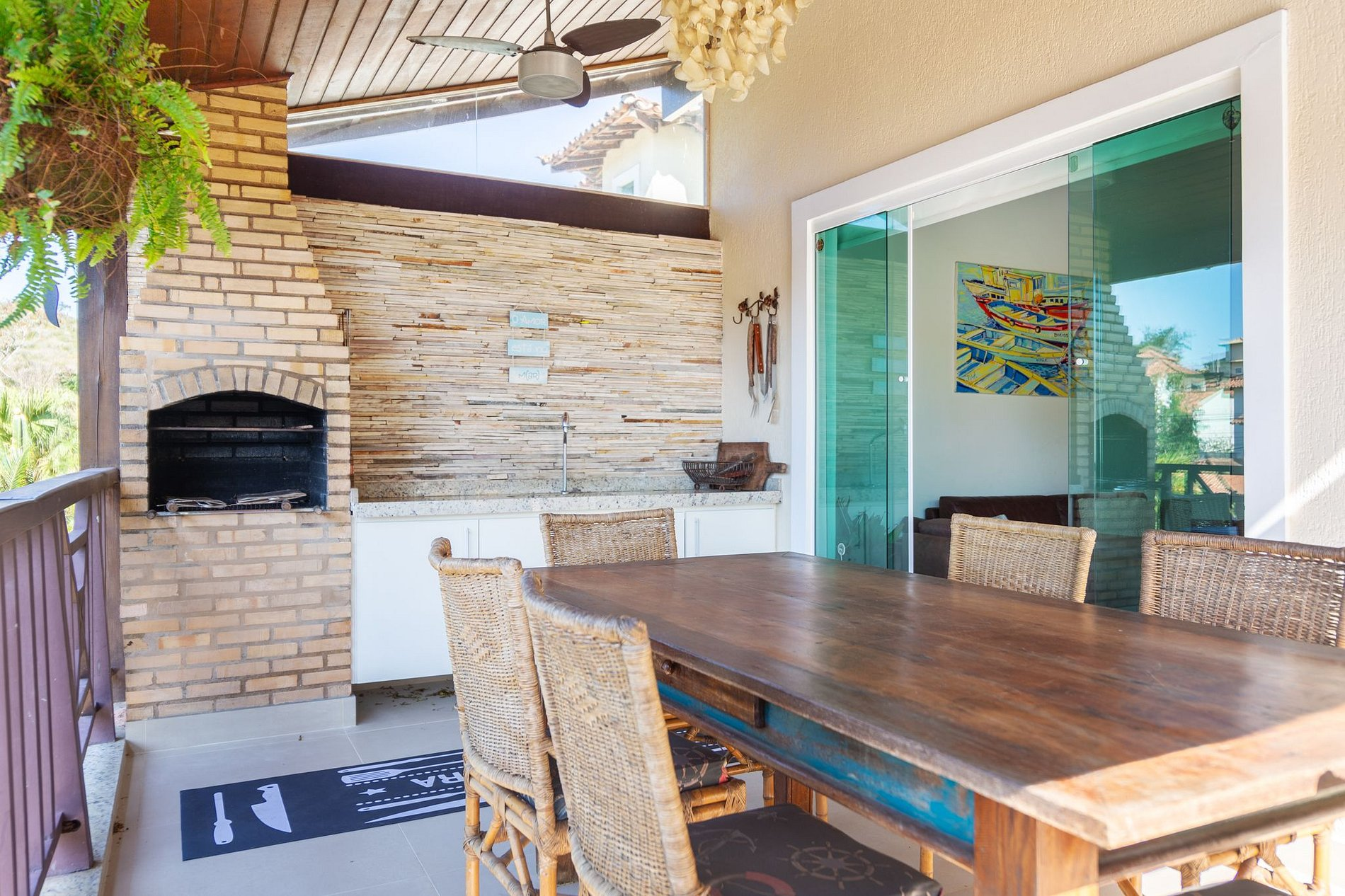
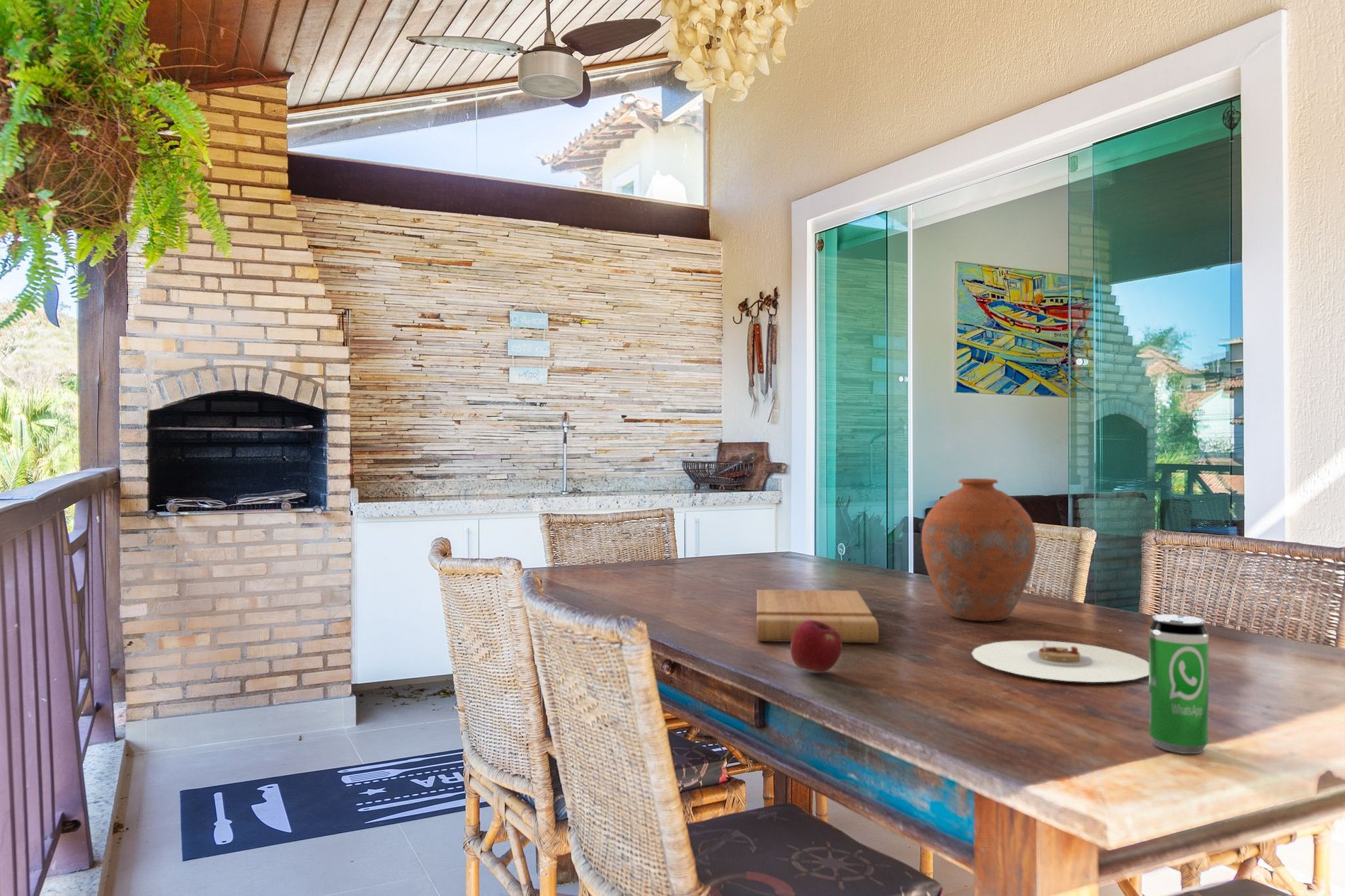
+ beverage can [1148,614,1209,754]
+ plate [971,640,1149,683]
+ vase [921,478,1037,622]
+ apple [790,620,842,674]
+ cutting board [756,589,879,644]
